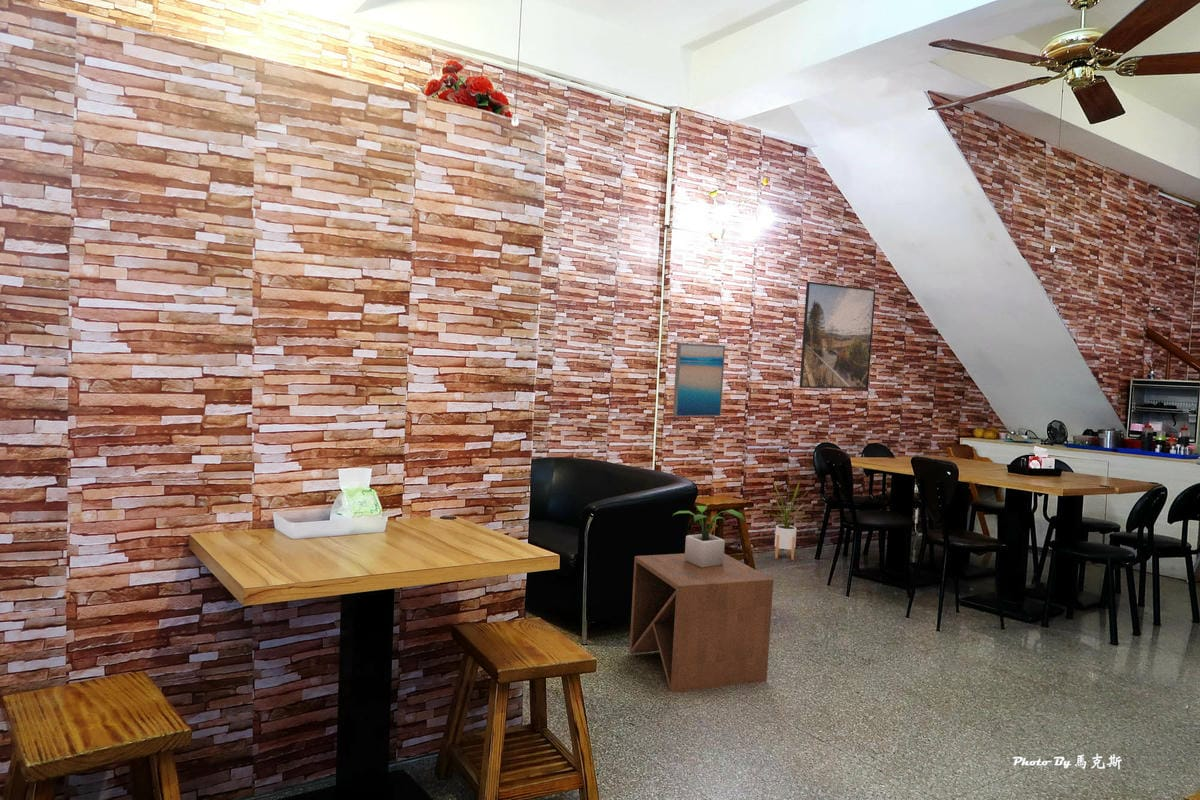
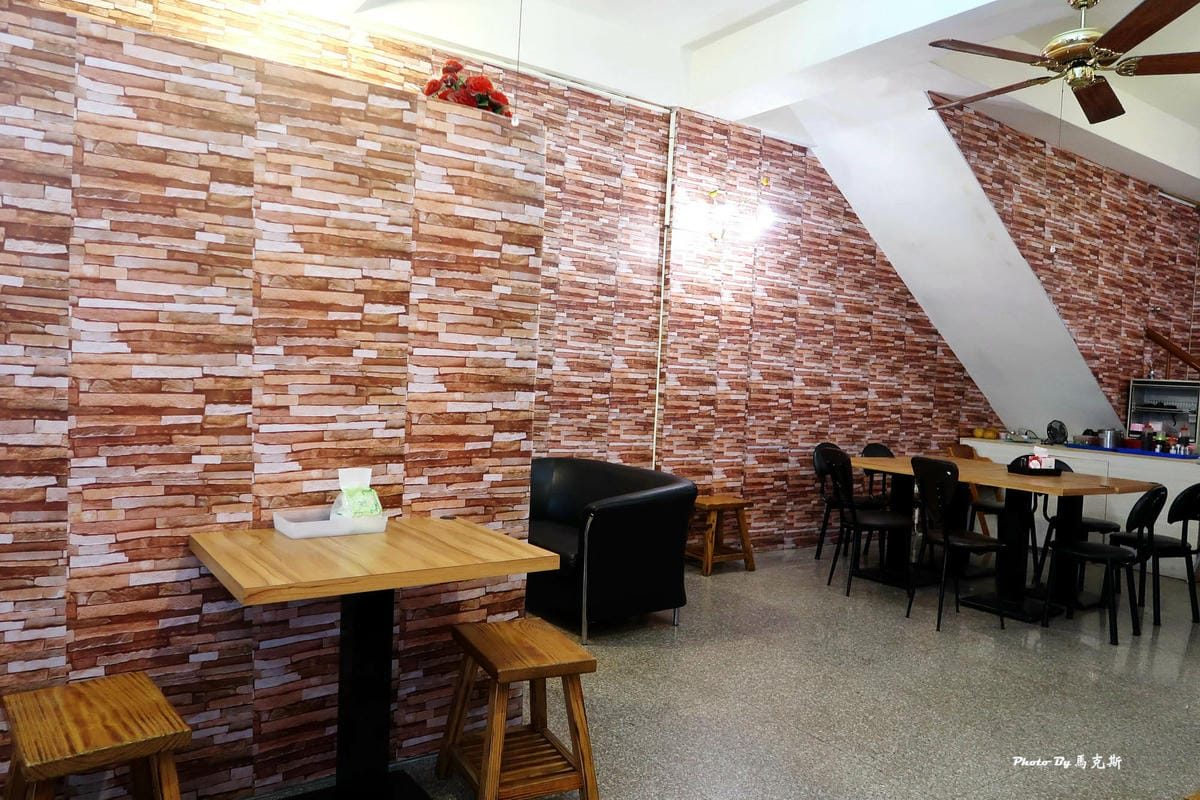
- potted plant [672,505,746,568]
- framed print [799,281,877,390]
- wall art [672,342,726,418]
- side table [628,552,774,693]
- house plant [766,480,809,561]
